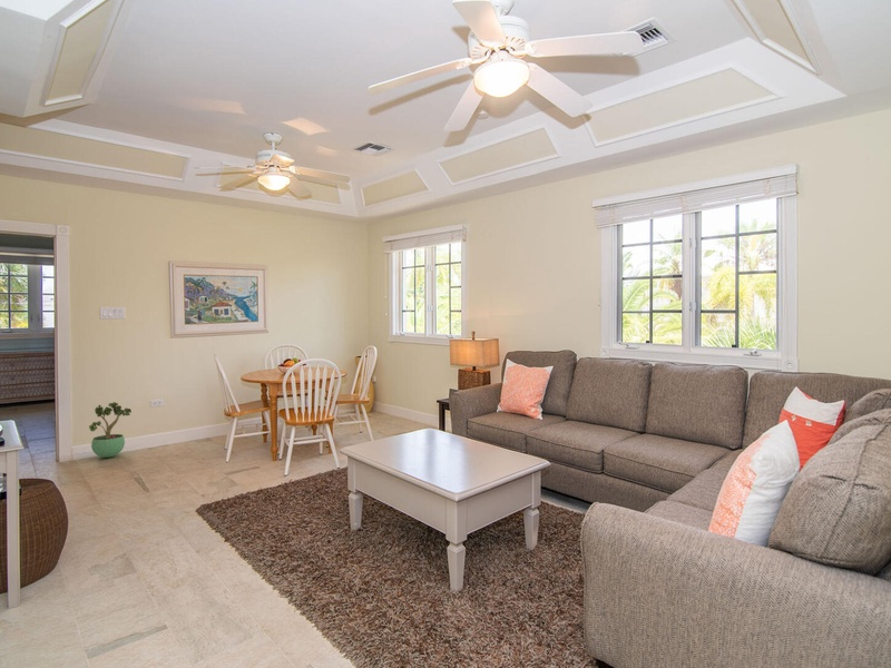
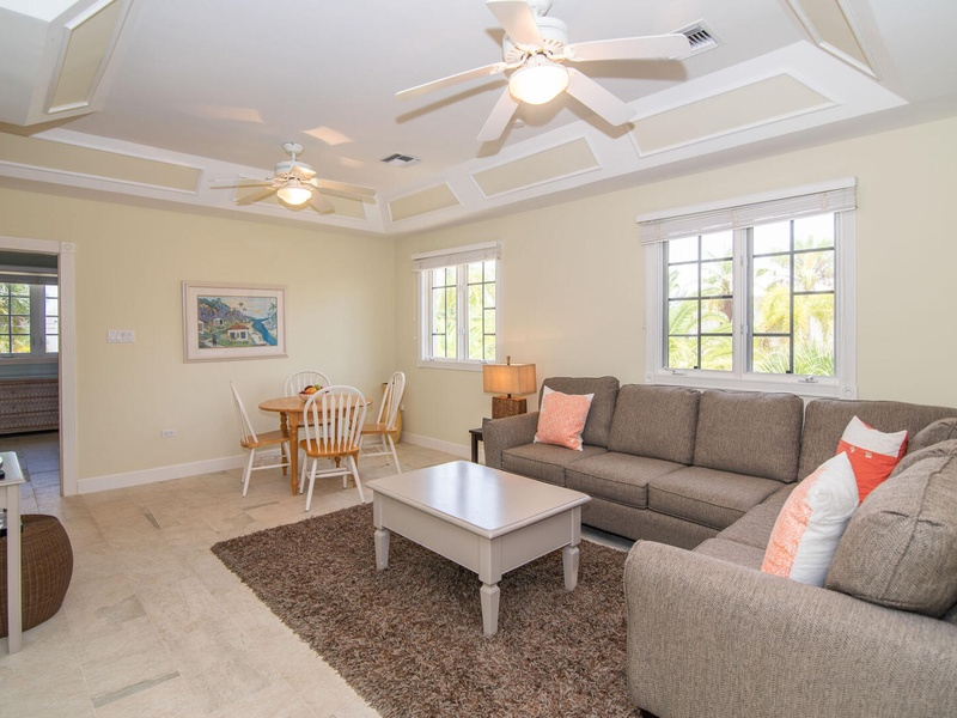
- potted plant [88,401,133,459]
